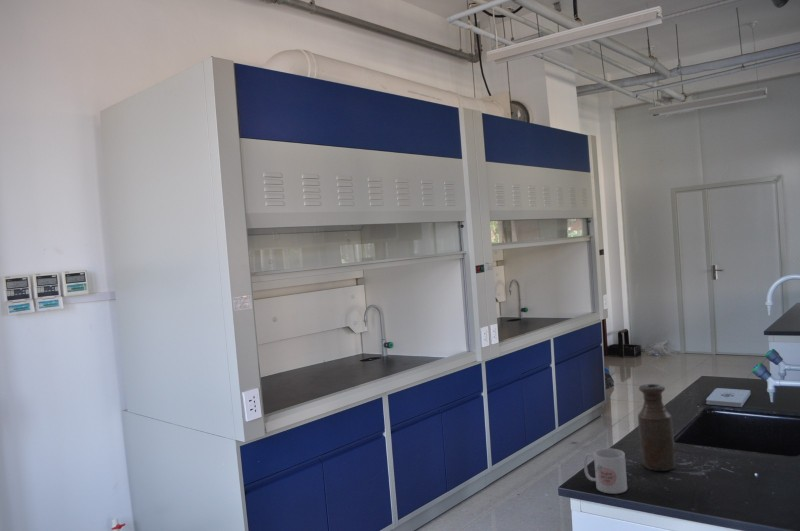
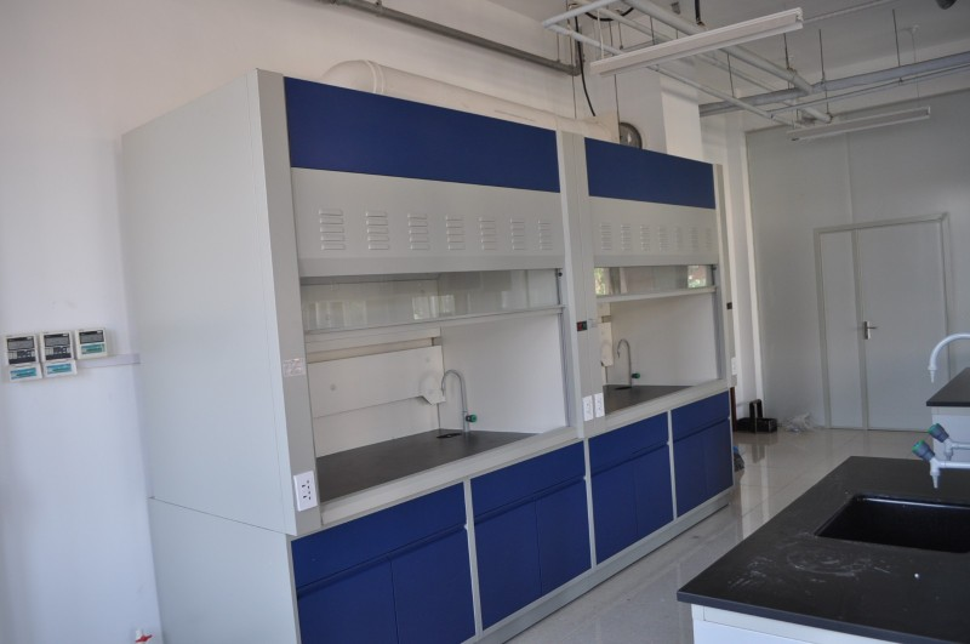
- mug [583,447,628,495]
- bottle [637,383,676,472]
- notepad [705,387,751,408]
